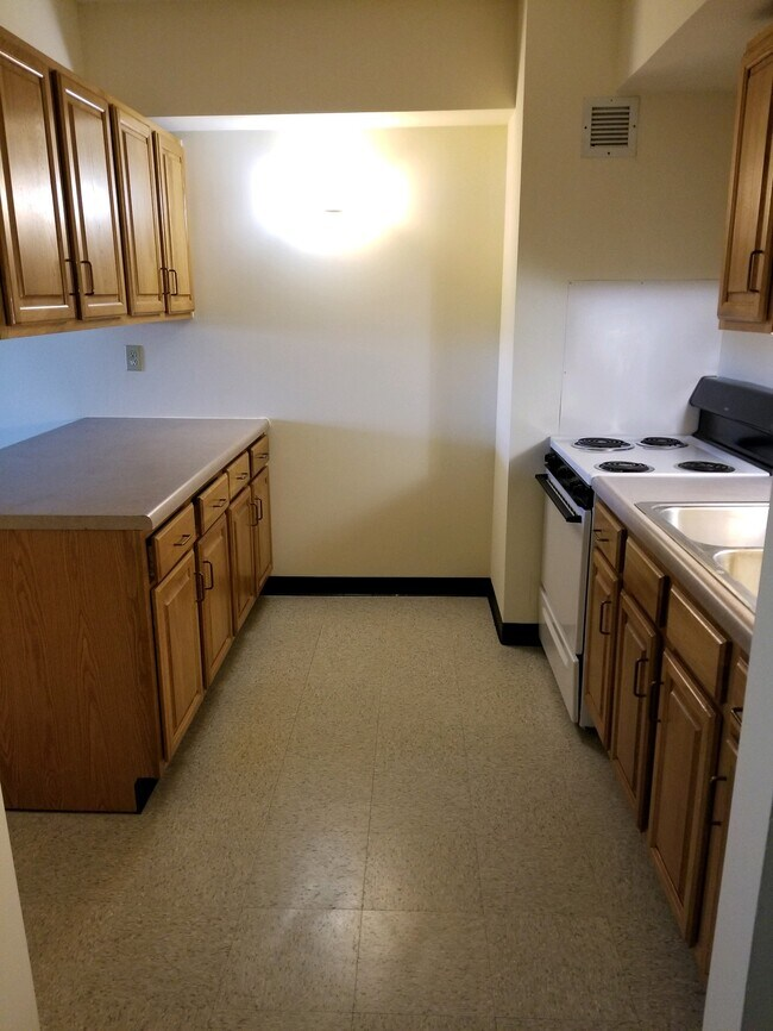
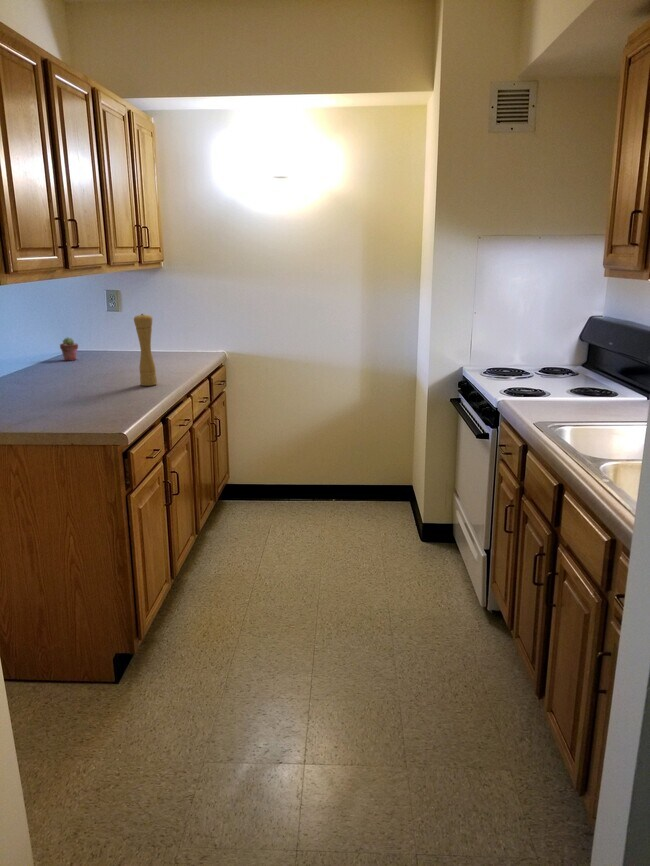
+ potted succulent [59,337,79,362]
+ pepper mill [133,313,158,387]
